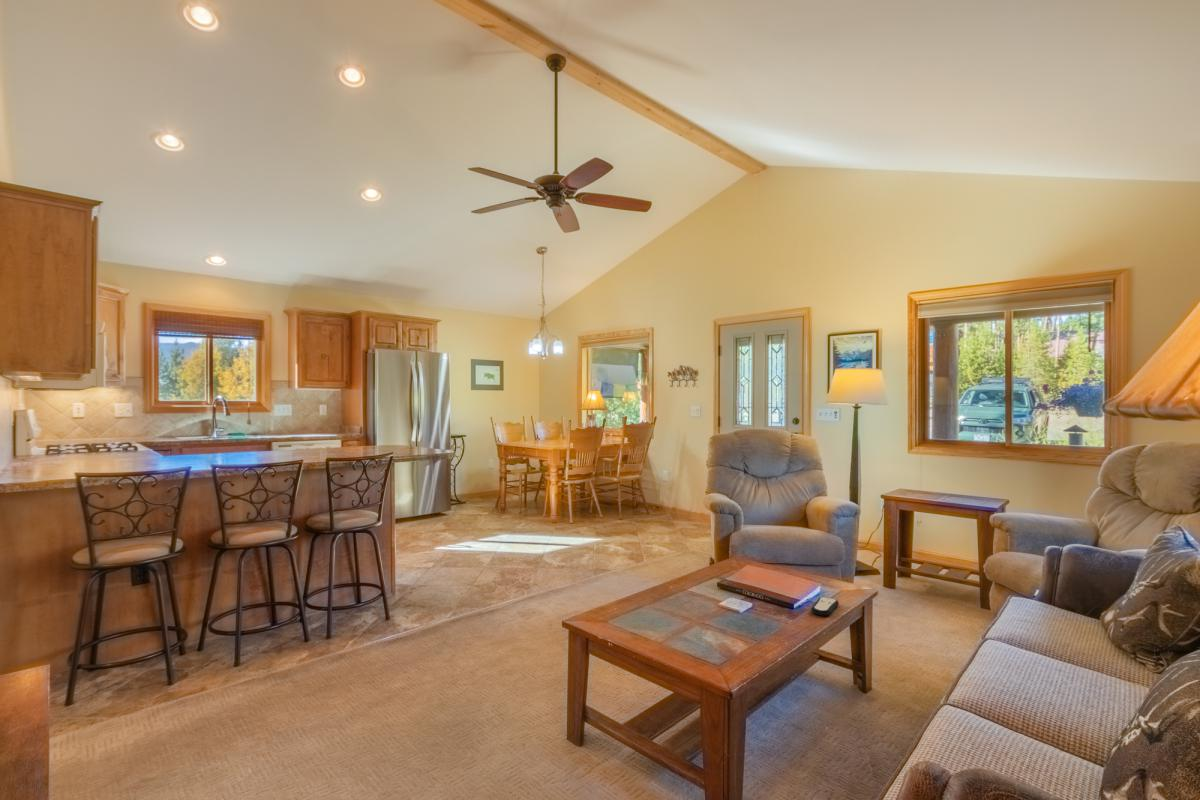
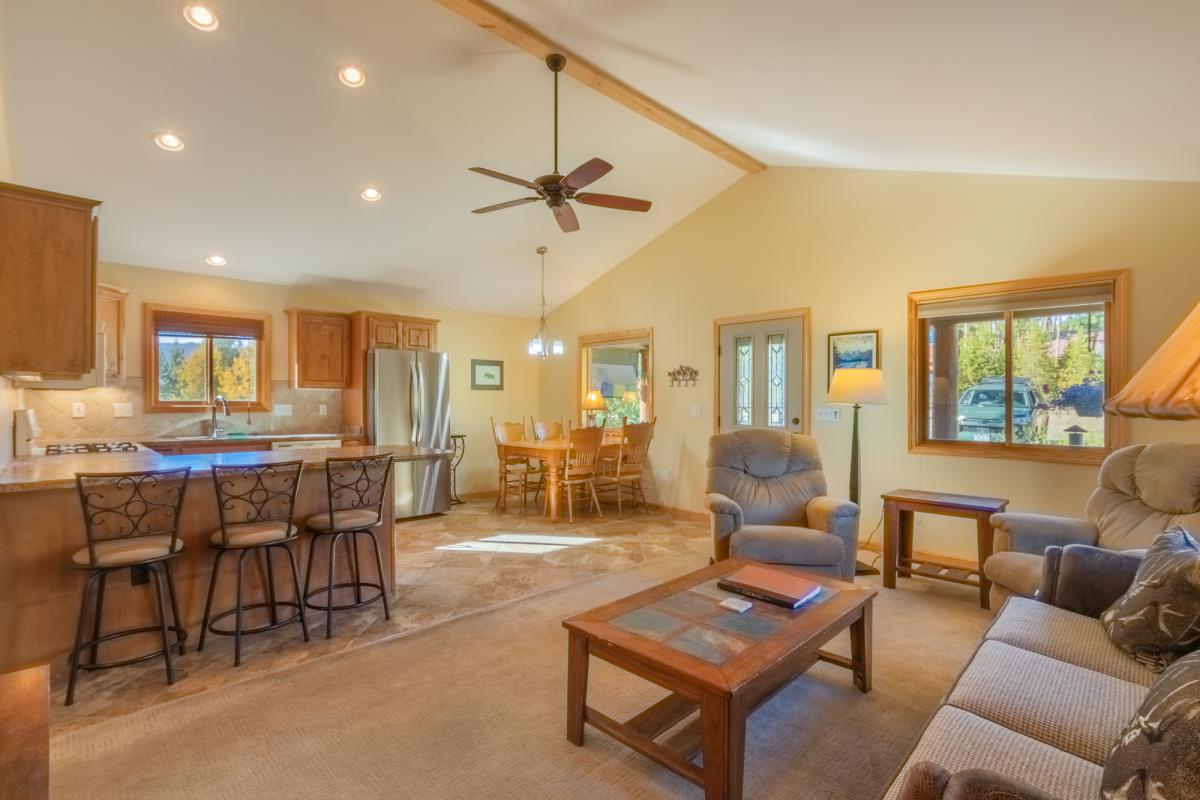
- remote control [810,596,840,617]
